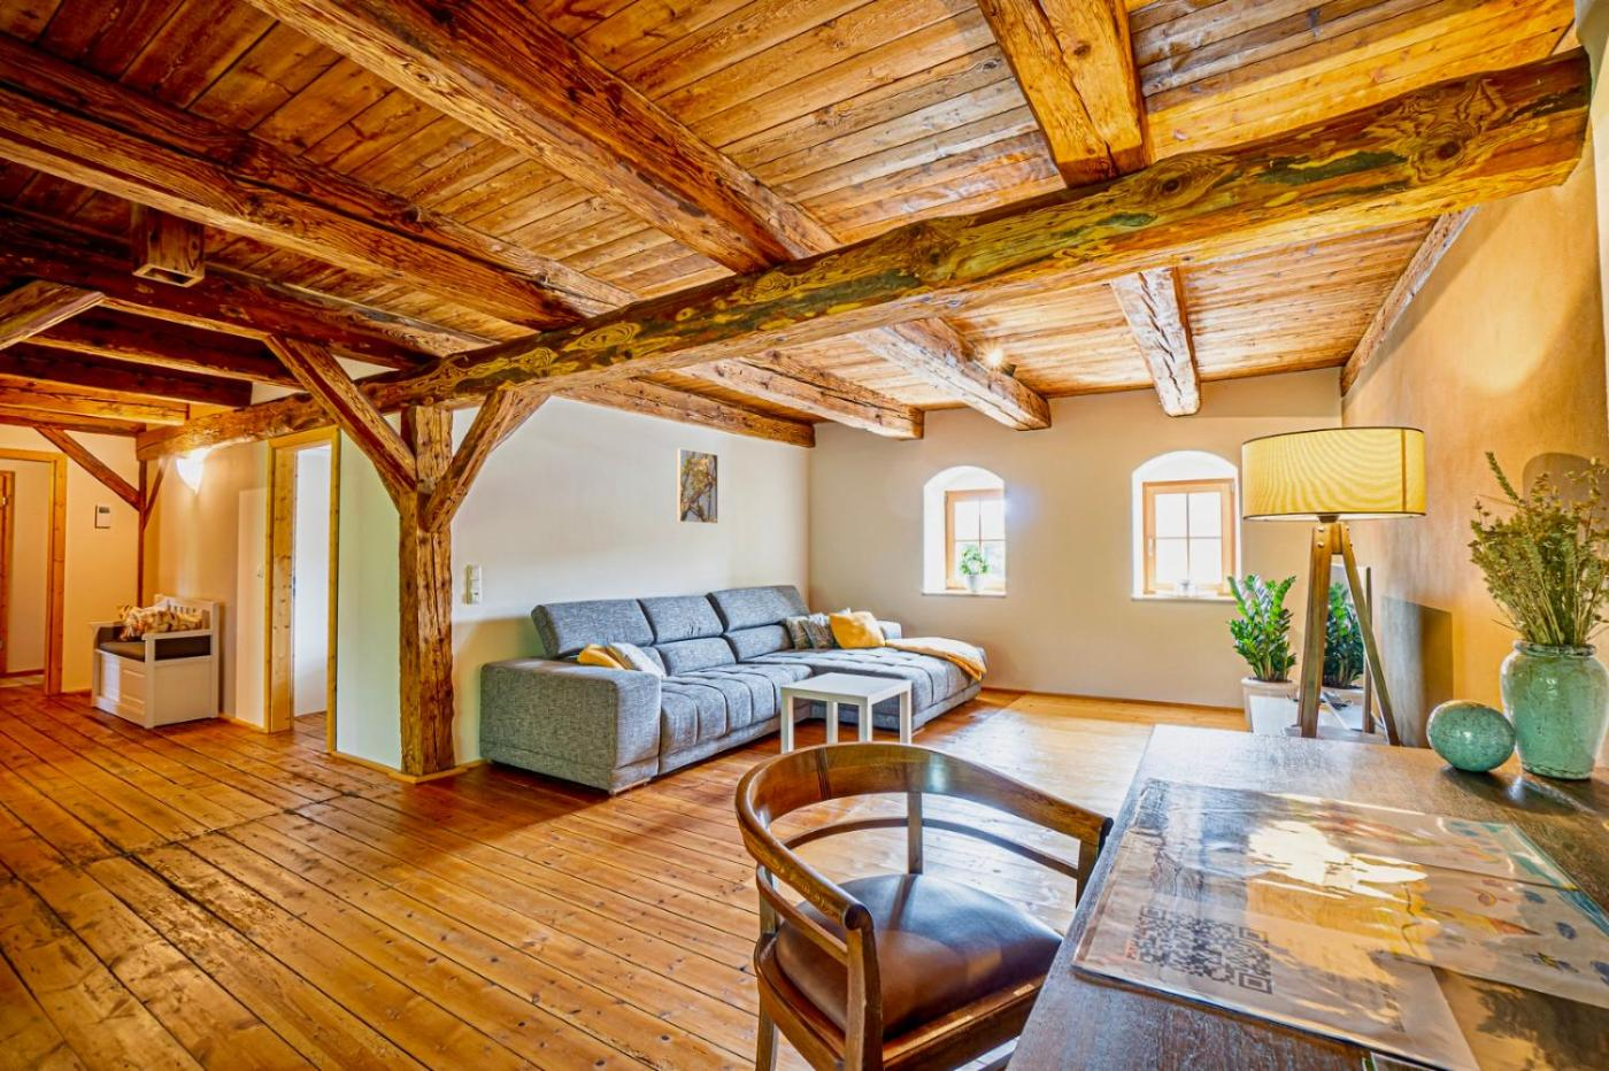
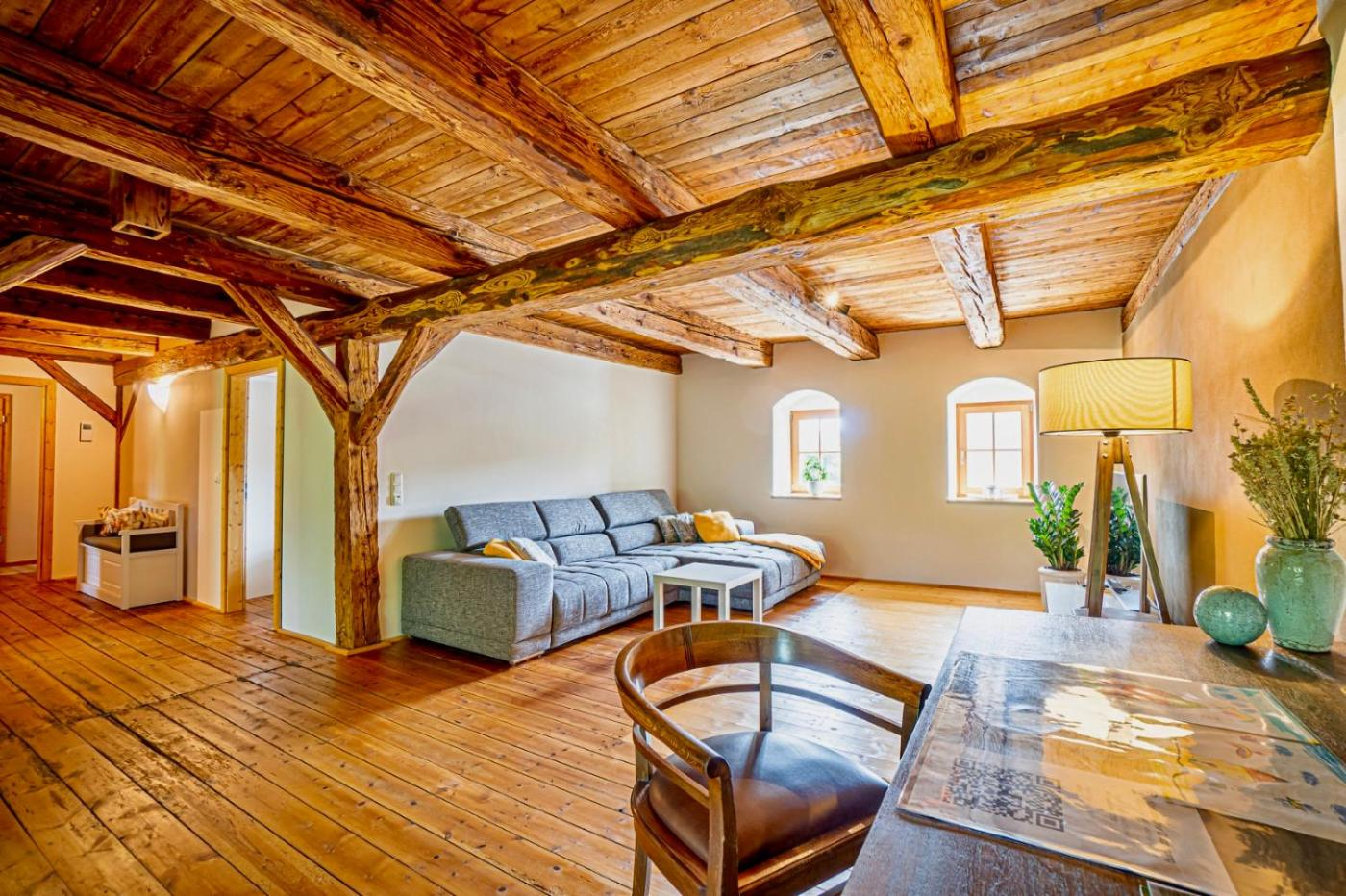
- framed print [675,447,720,525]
